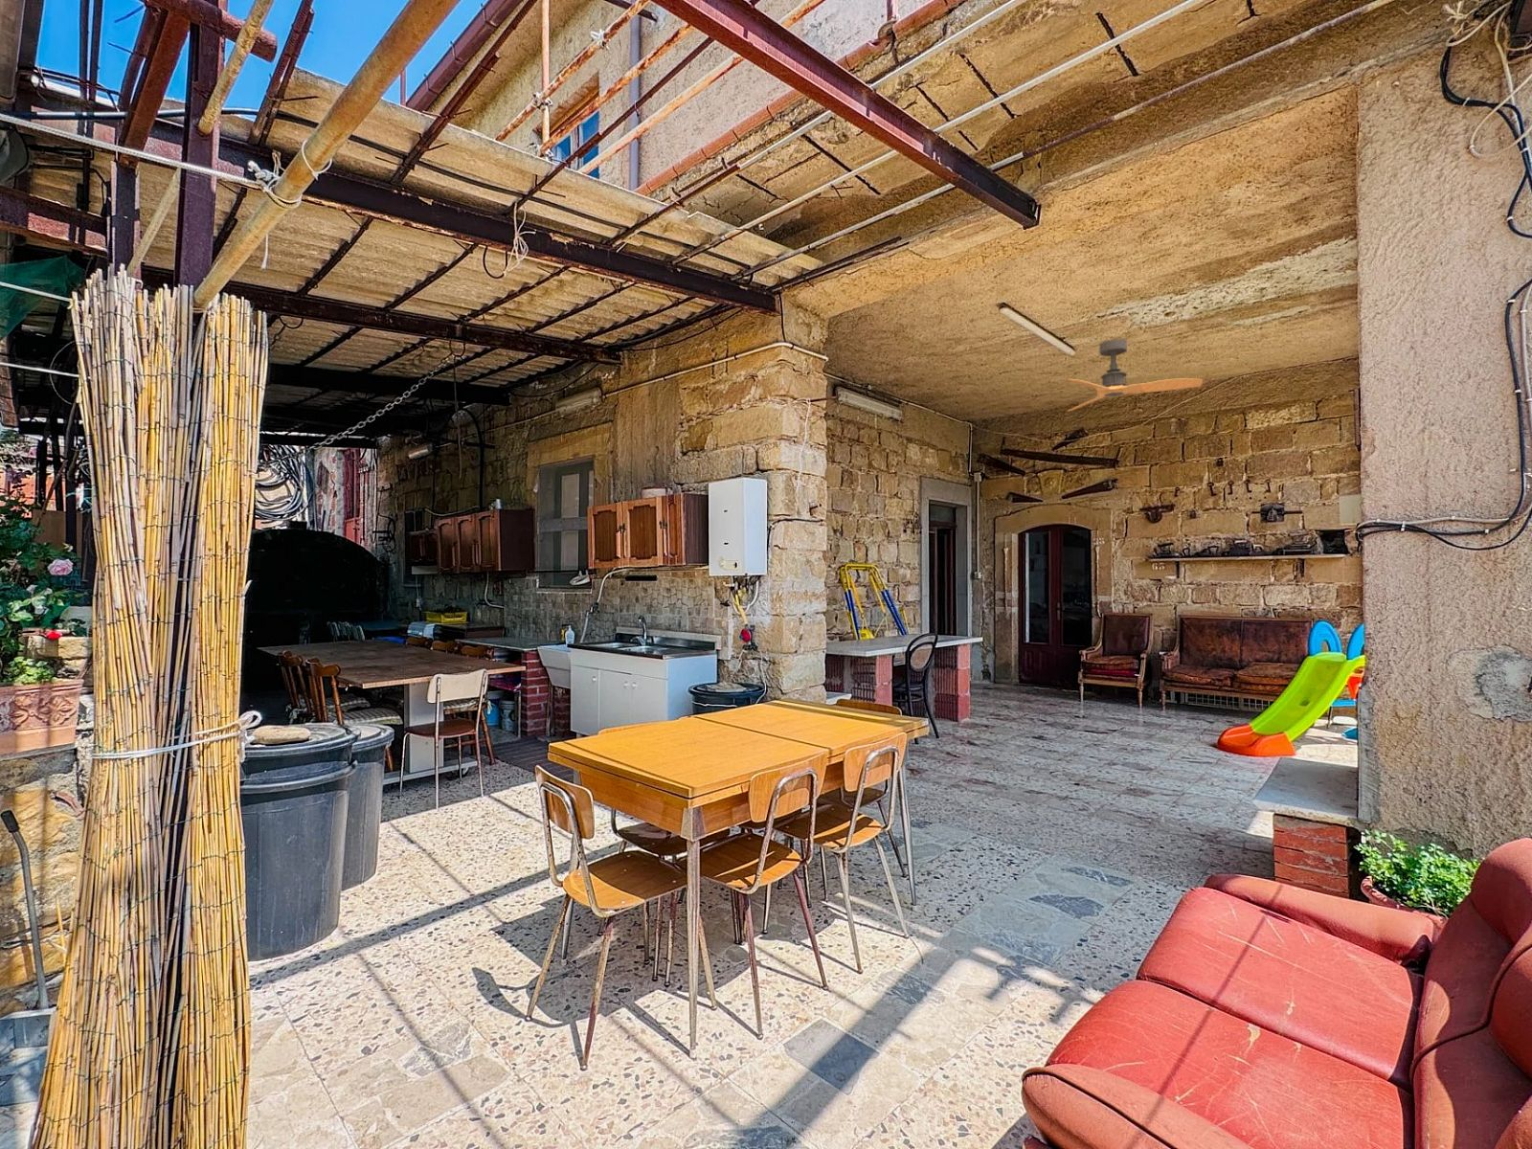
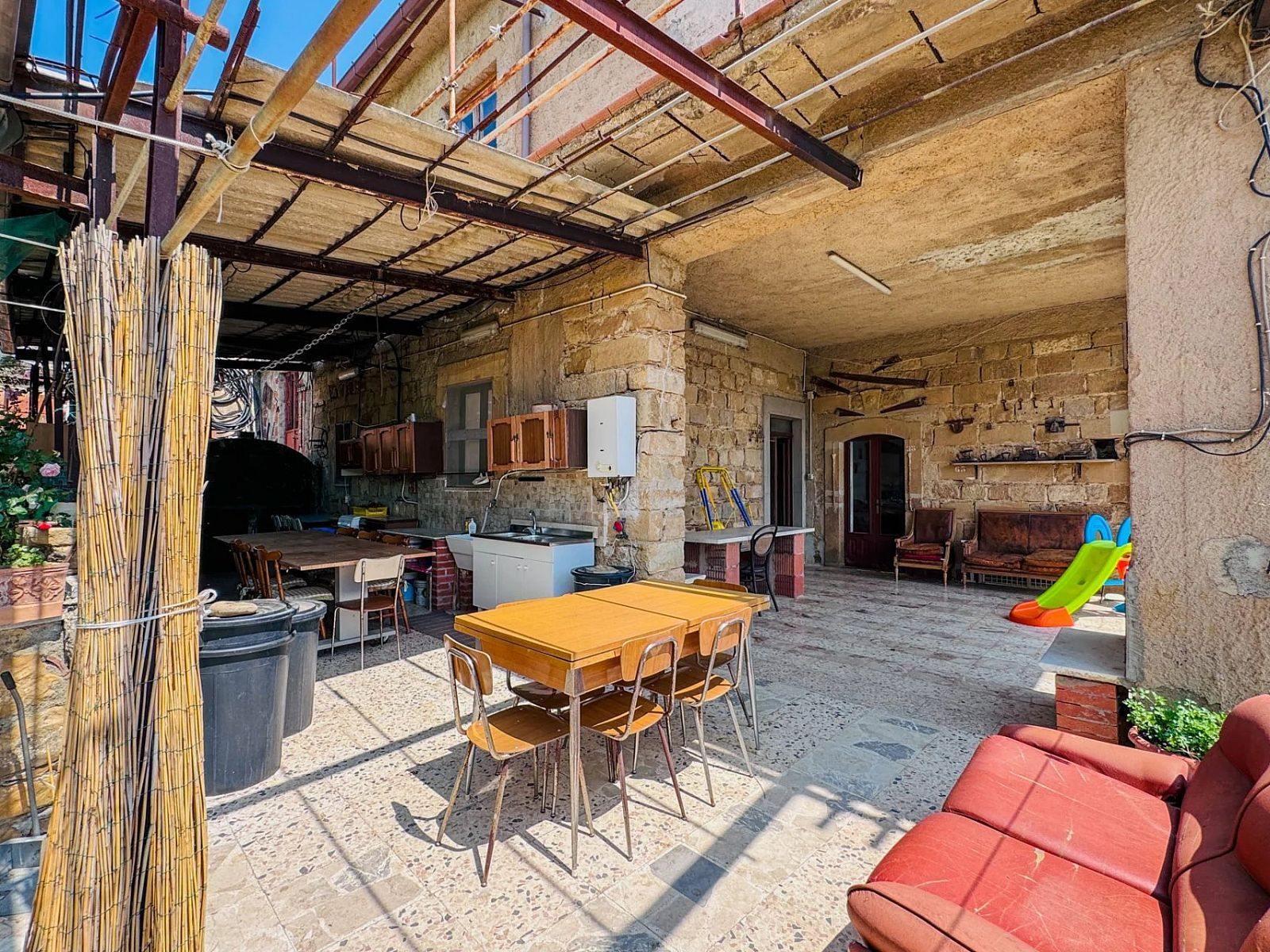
- ceiling fan [1066,338,1204,413]
